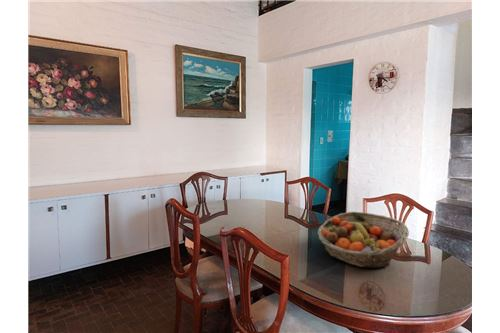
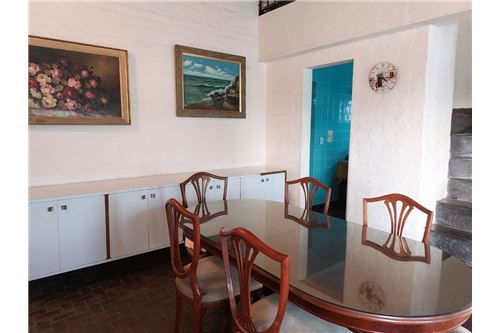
- fruit basket [316,211,410,269]
